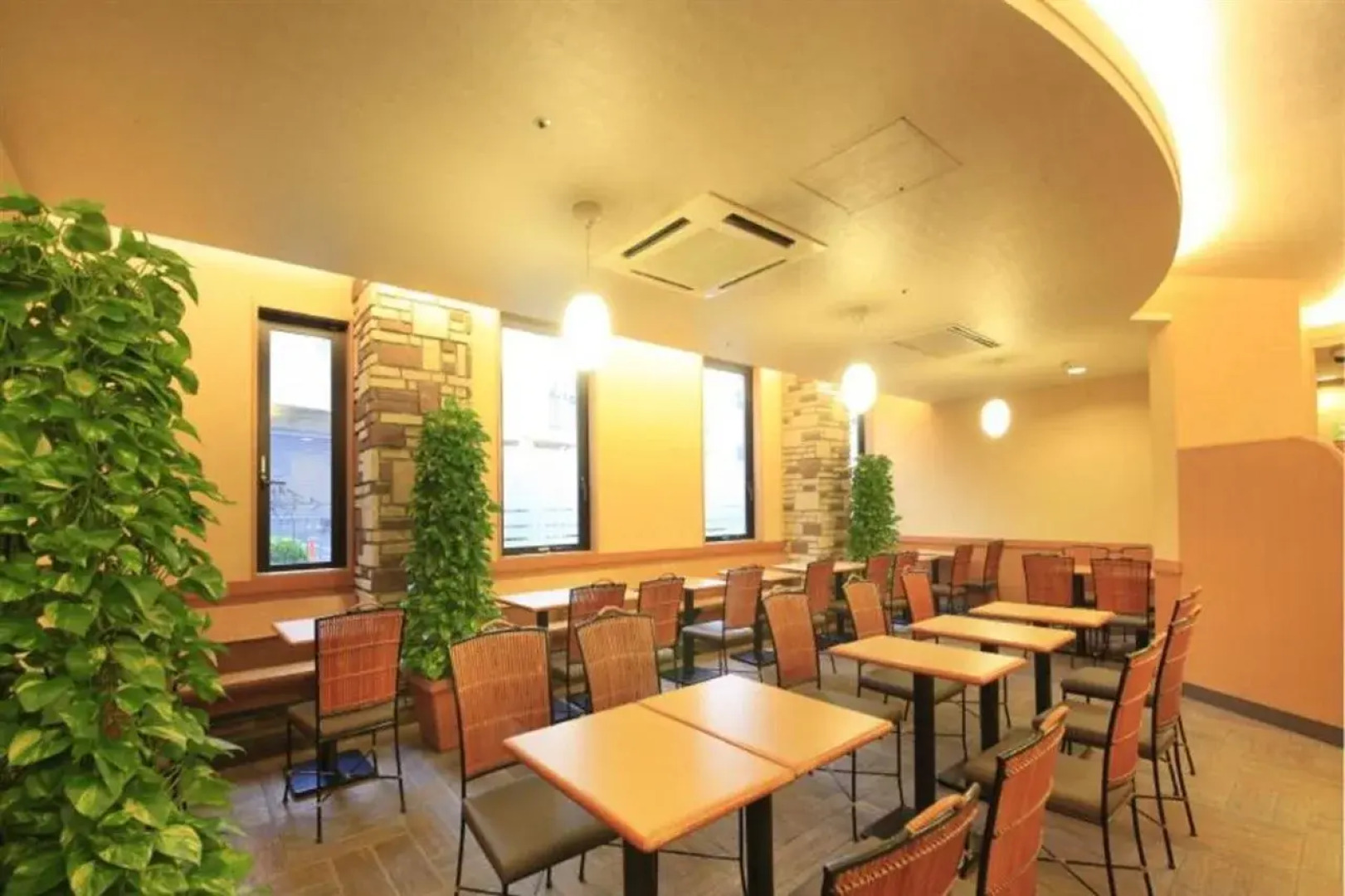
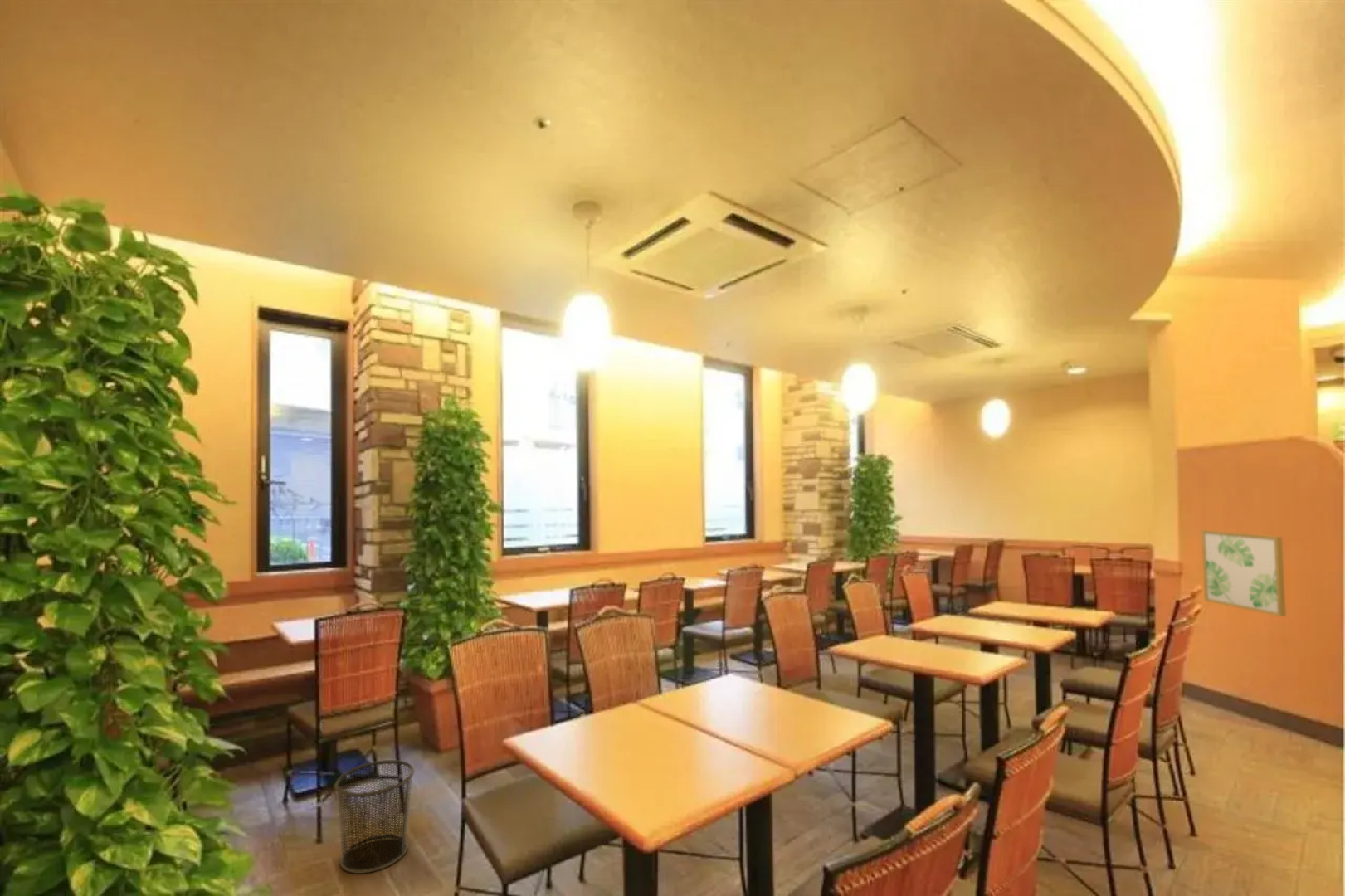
+ wall art [1201,529,1287,617]
+ waste bin [334,759,416,874]
